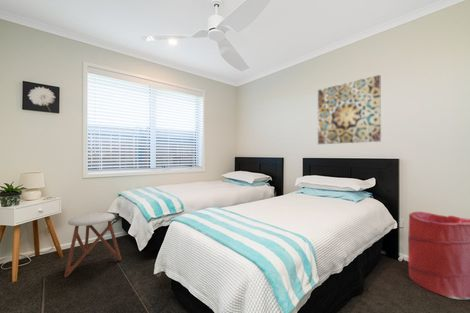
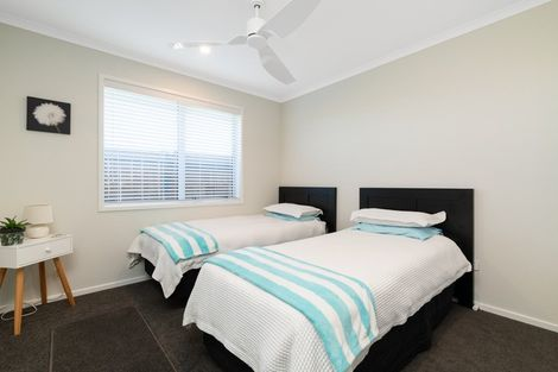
- stool [63,212,122,278]
- laundry hamper [407,211,470,300]
- wall art [317,74,382,145]
